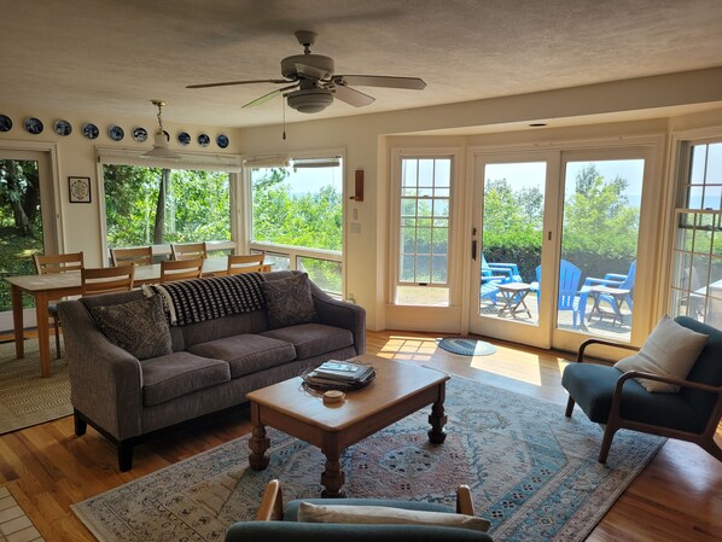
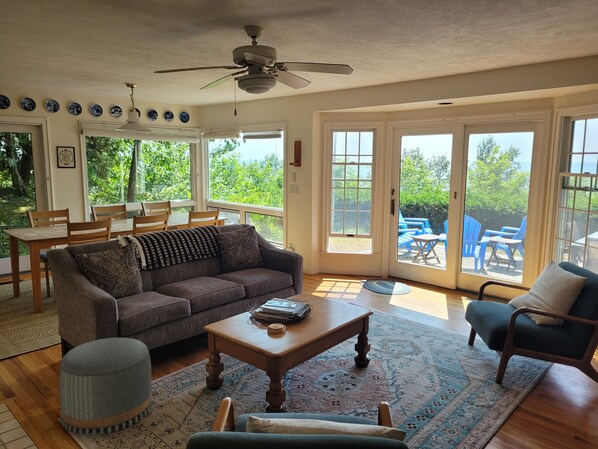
+ pouf [58,337,153,436]
